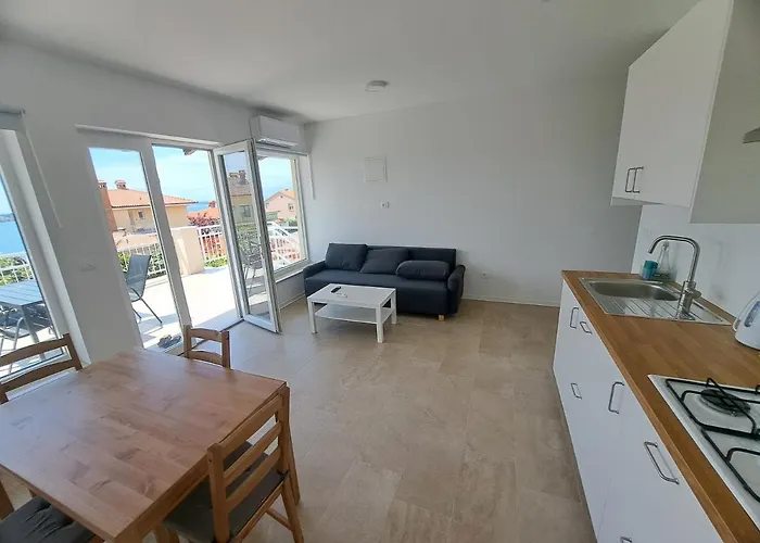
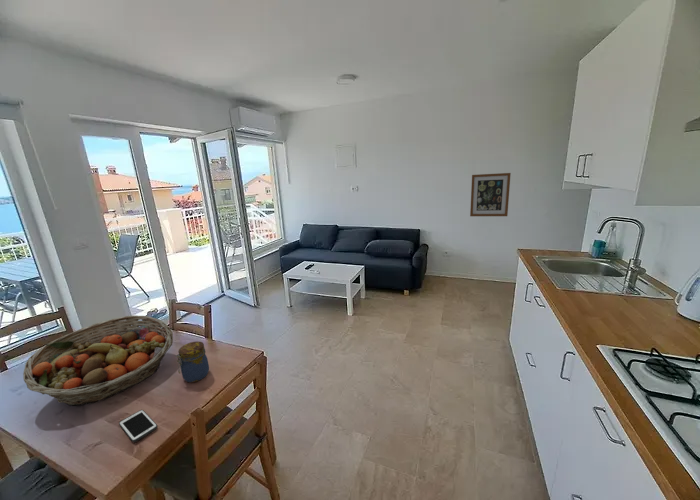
+ jar [175,340,210,383]
+ fruit basket [22,314,174,407]
+ wall art [469,172,512,217]
+ cell phone [118,409,158,443]
